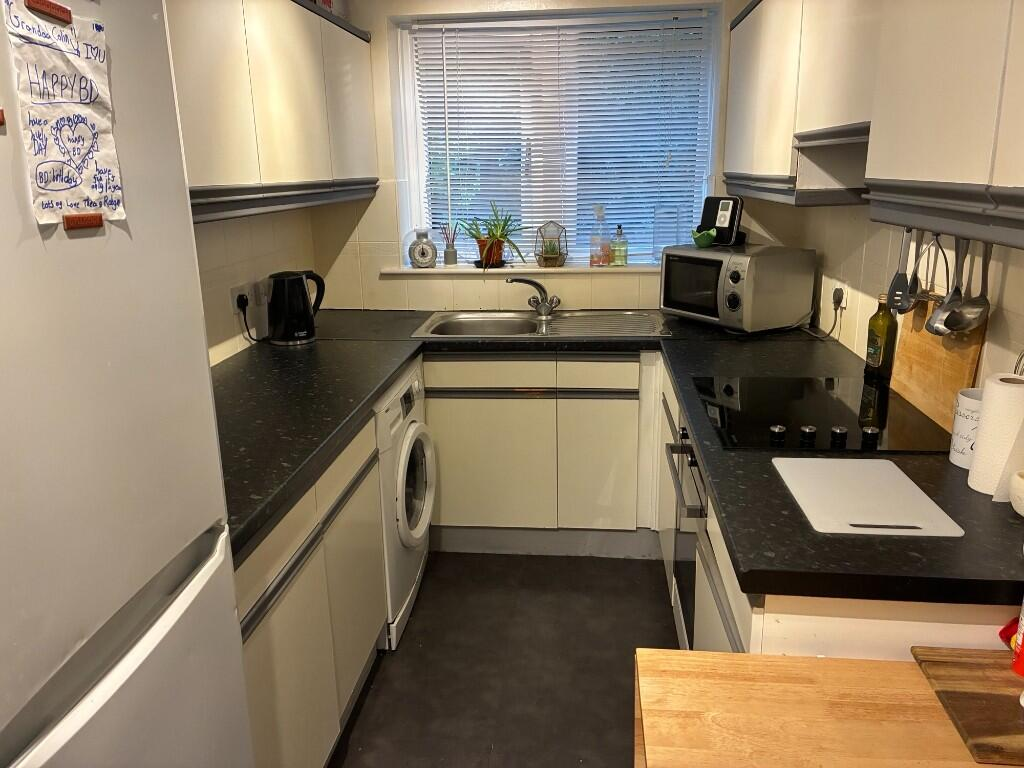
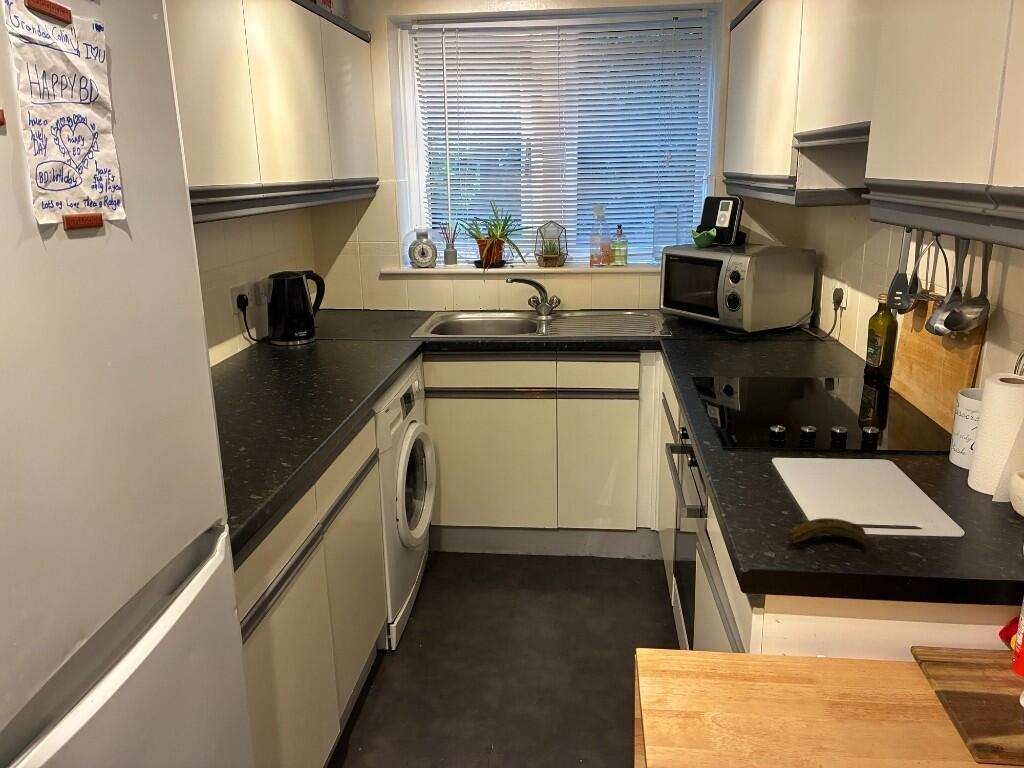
+ banana [787,517,868,545]
